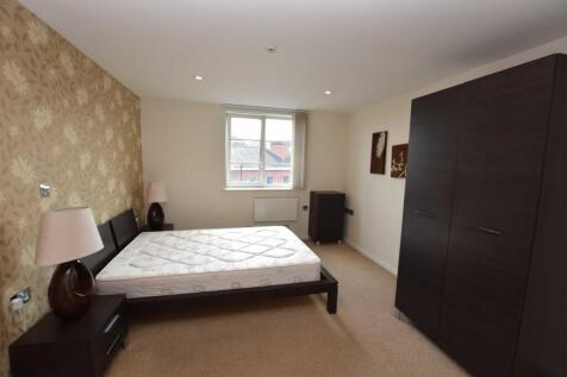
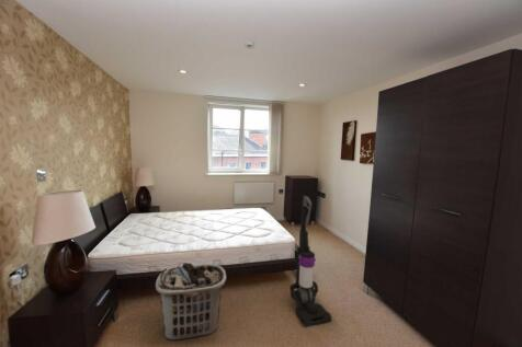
+ clothes hamper [155,262,227,342]
+ vacuum cleaner [288,195,333,327]
